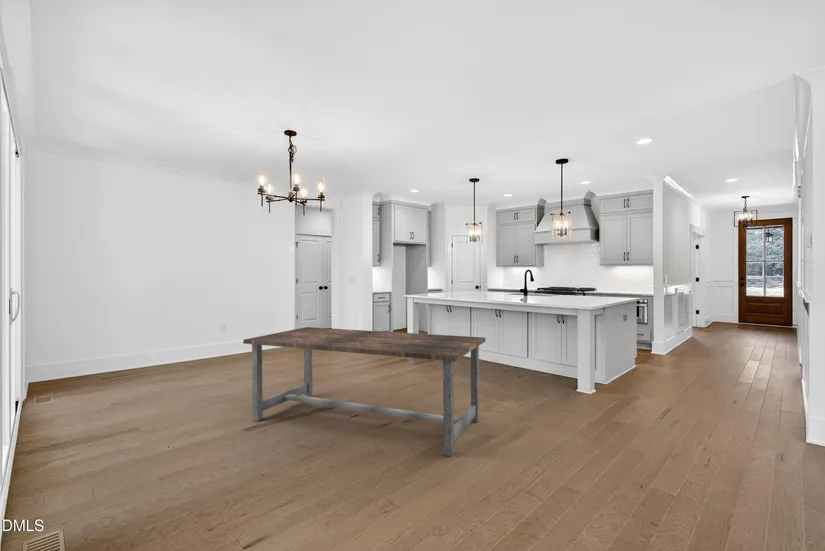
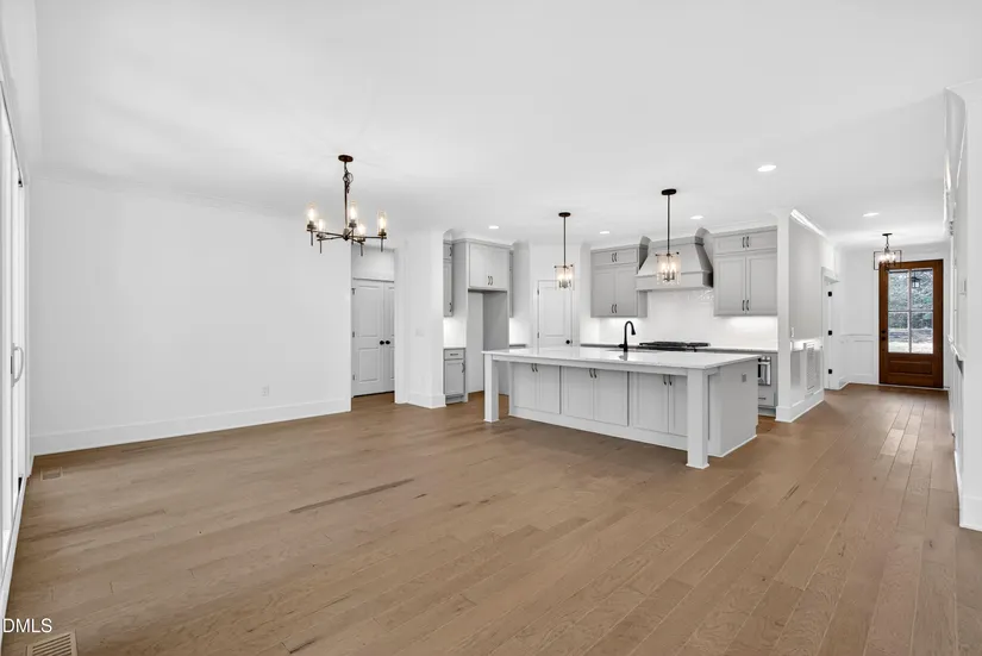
- dining table [242,326,487,457]
